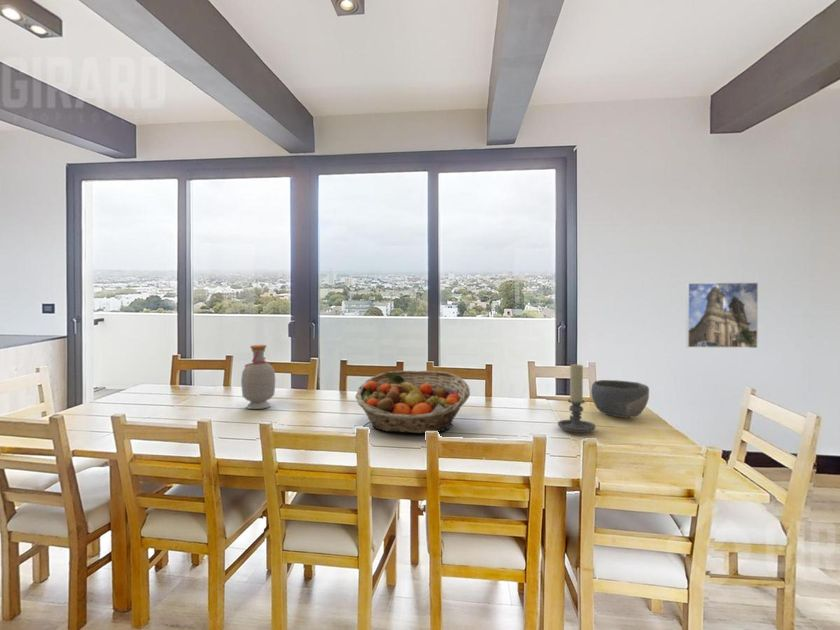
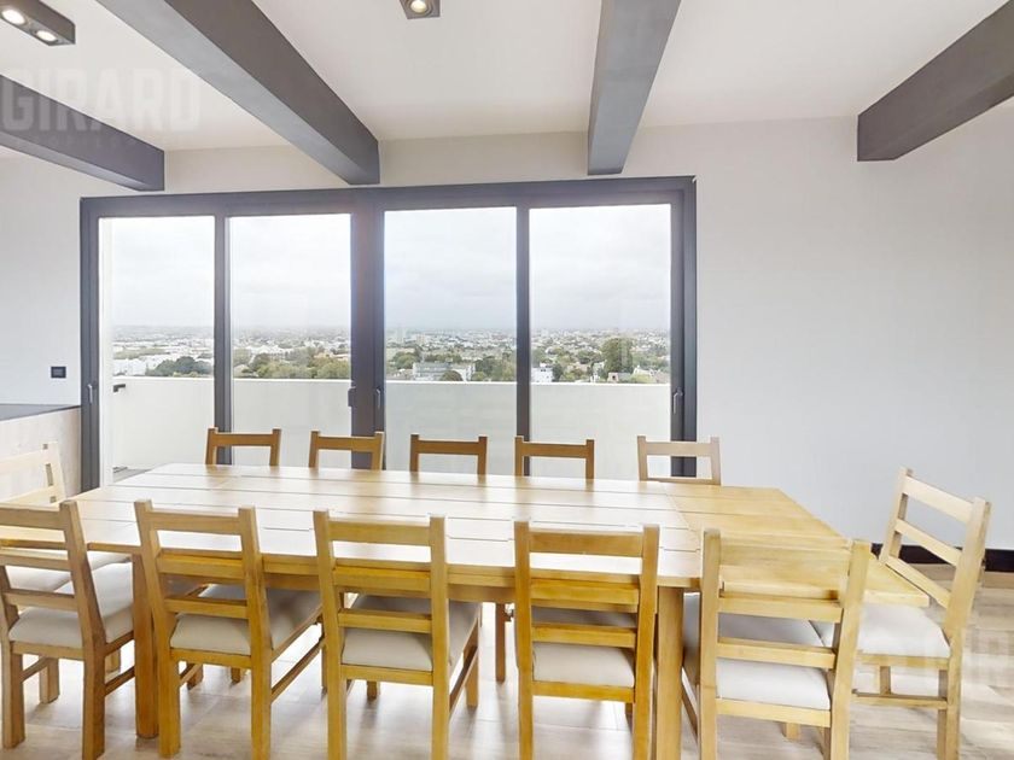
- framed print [685,282,759,349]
- bottle [240,344,276,410]
- bowl [590,379,650,419]
- candle holder [557,362,596,434]
- fruit basket [354,370,471,434]
